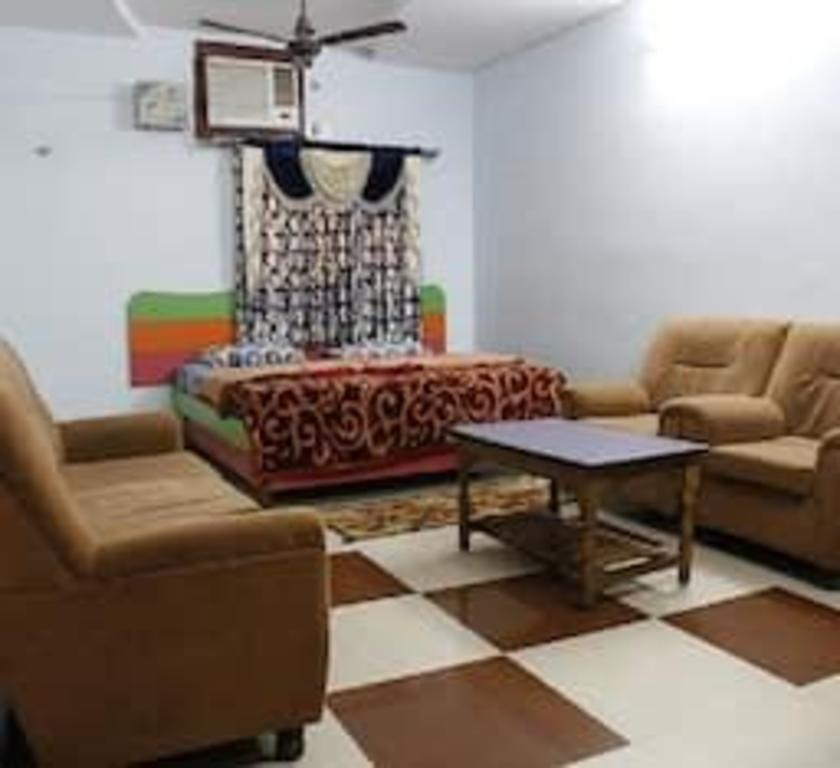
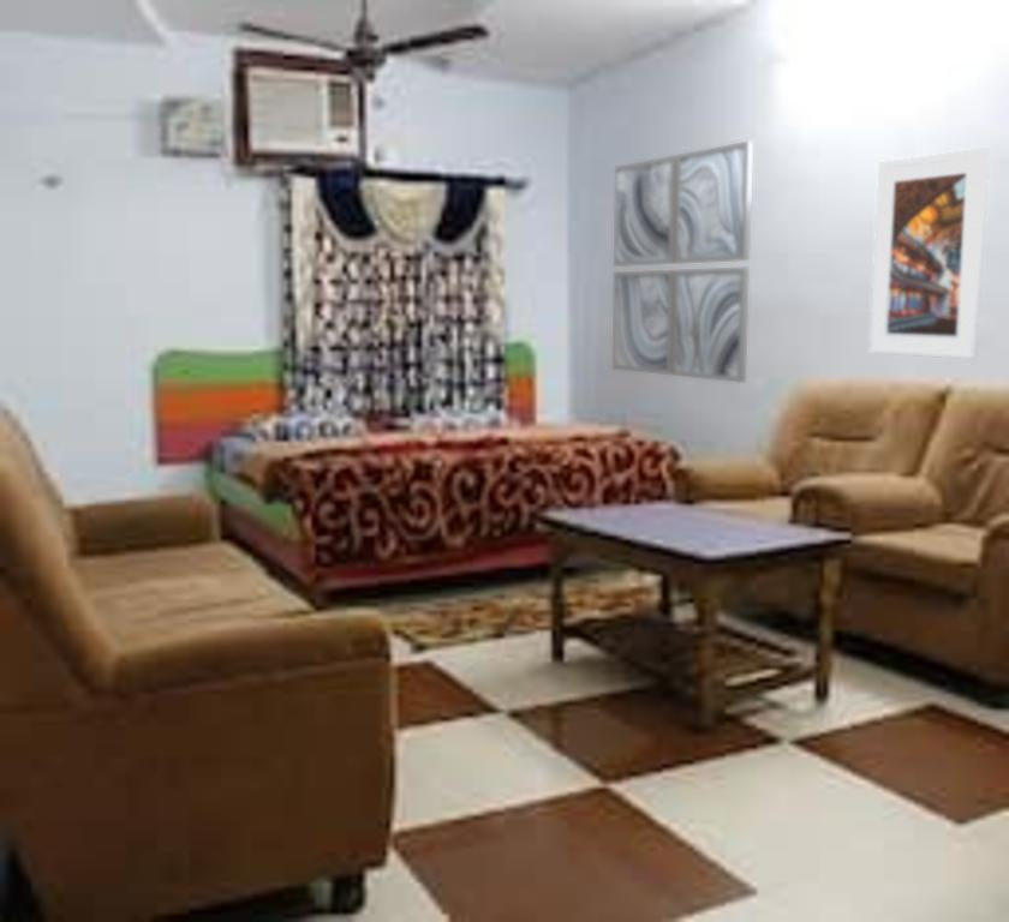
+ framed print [868,146,991,360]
+ wall art [611,139,754,384]
